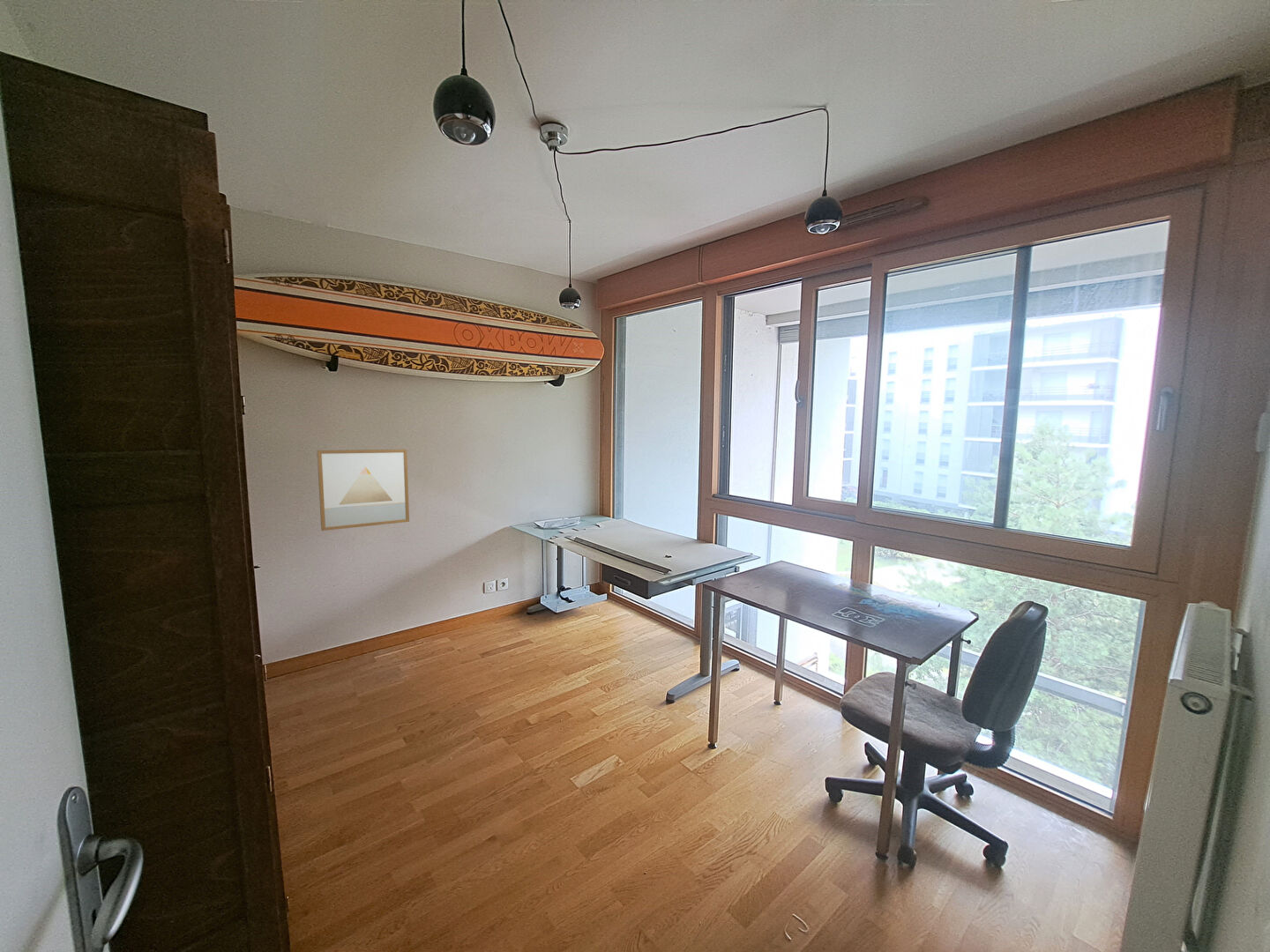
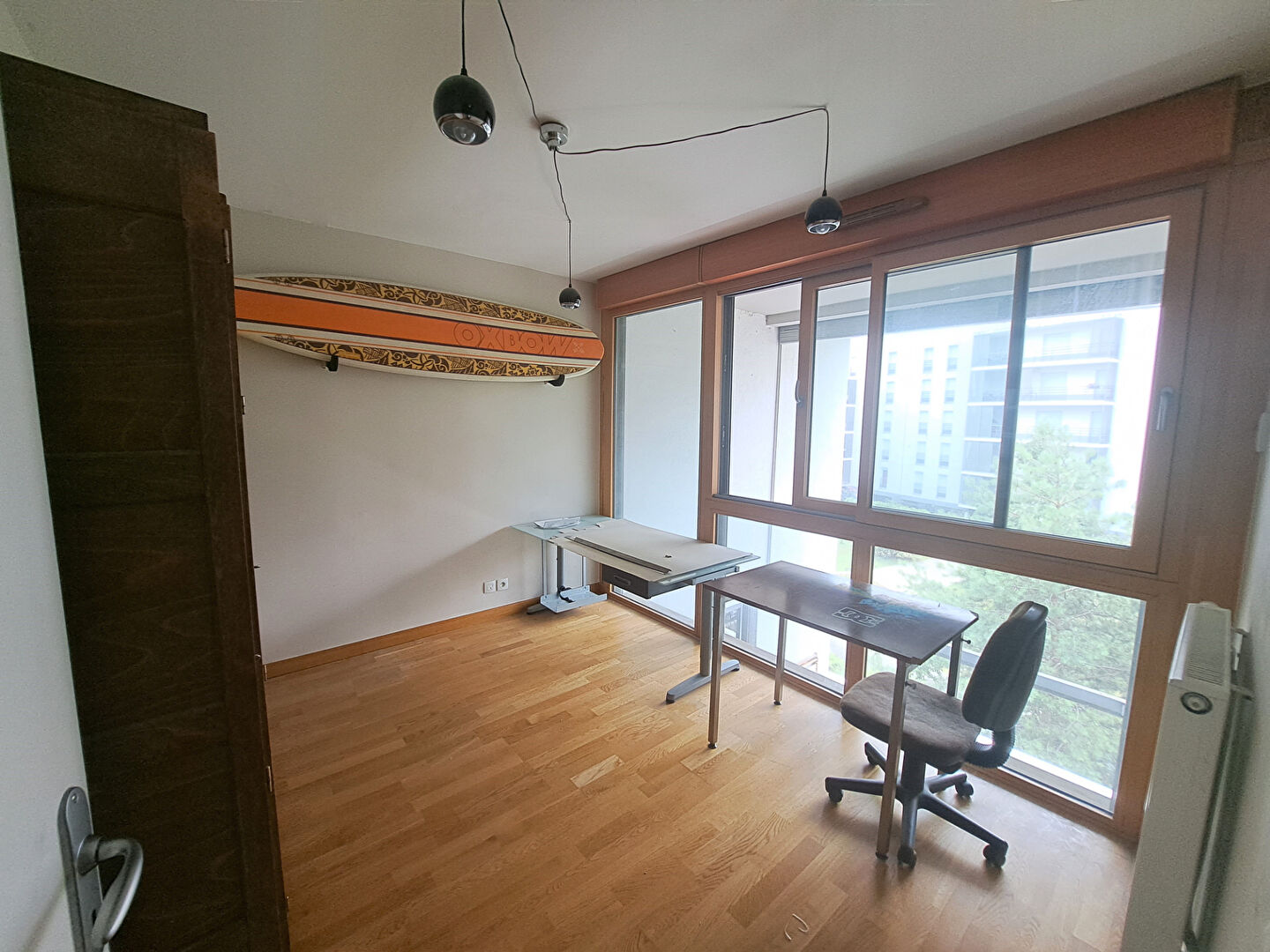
- wall art [316,449,410,532]
